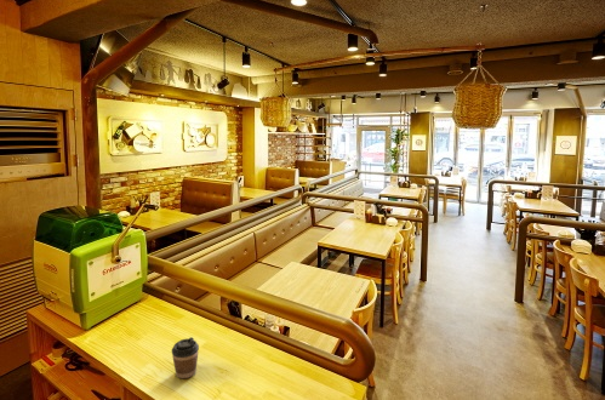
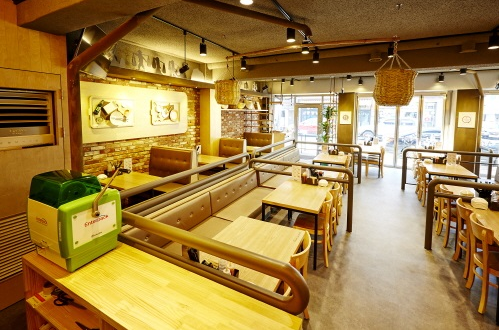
- coffee cup [171,336,200,379]
